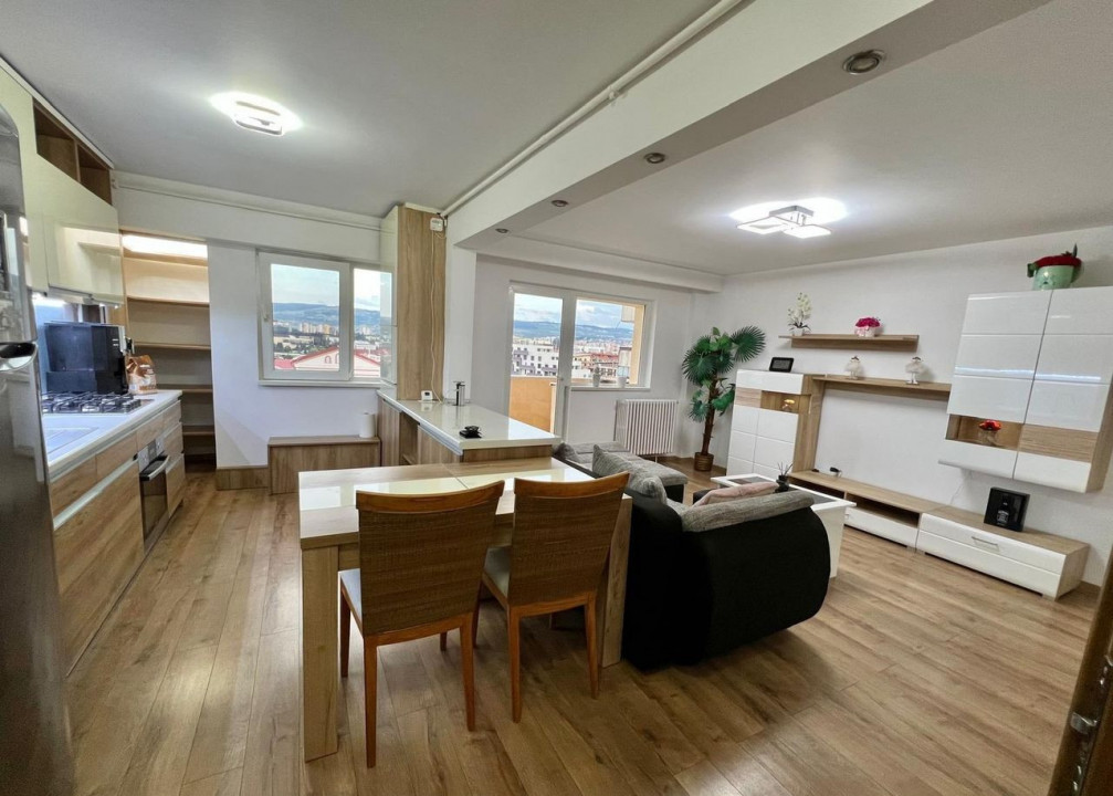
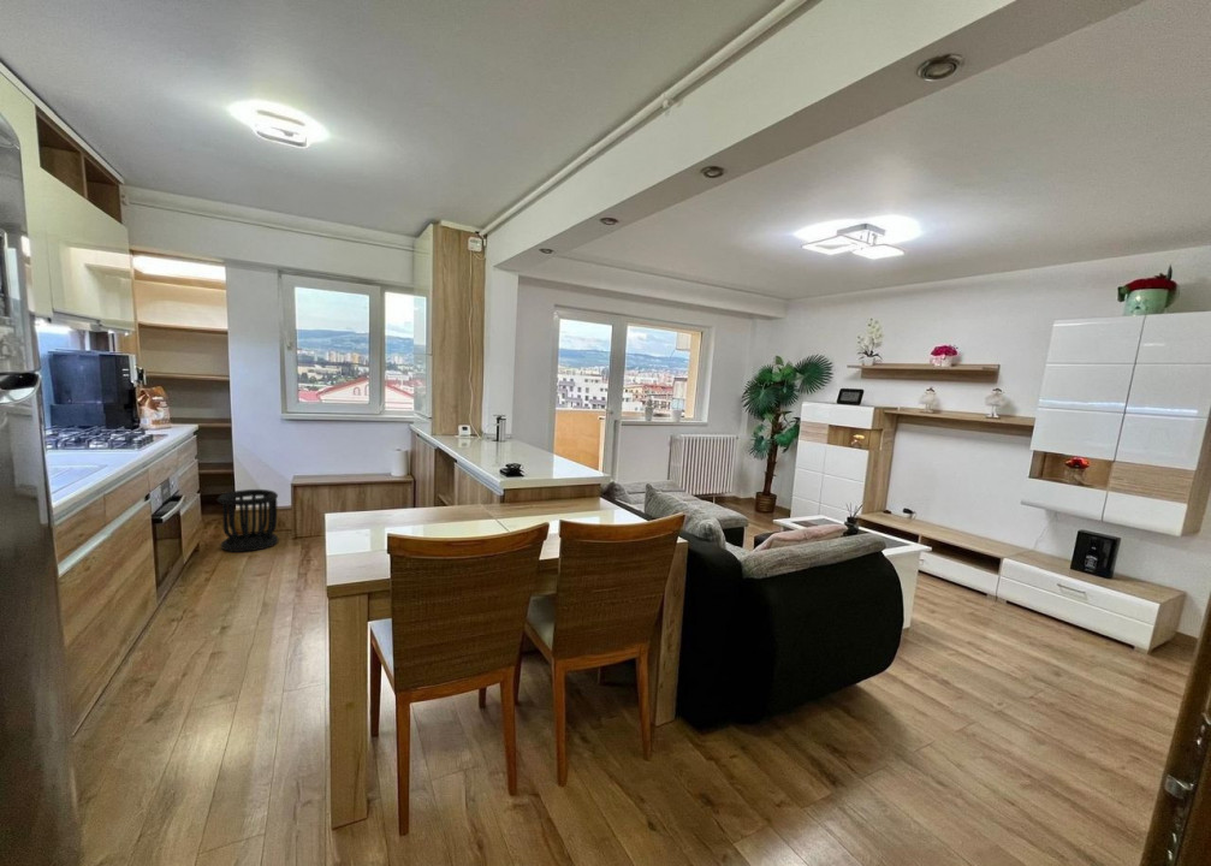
+ wastebasket [216,488,279,553]
